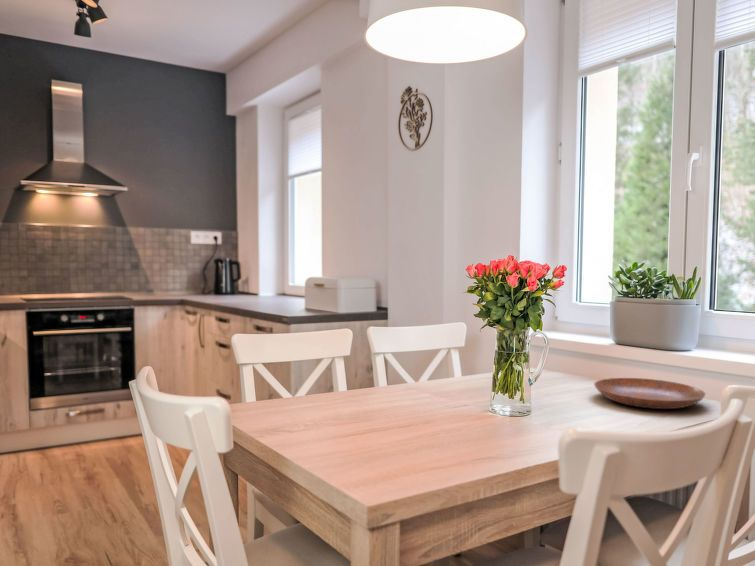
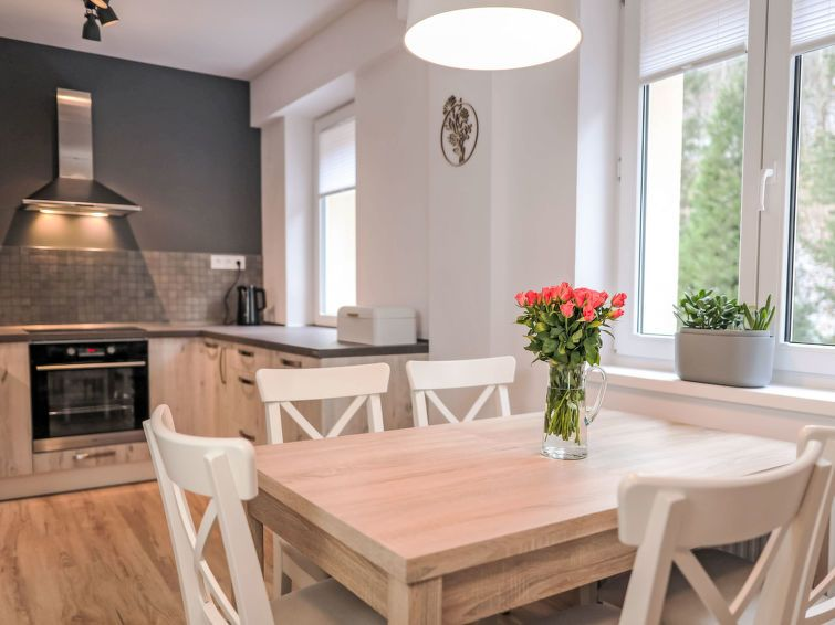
- bowl [593,377,707,410]
